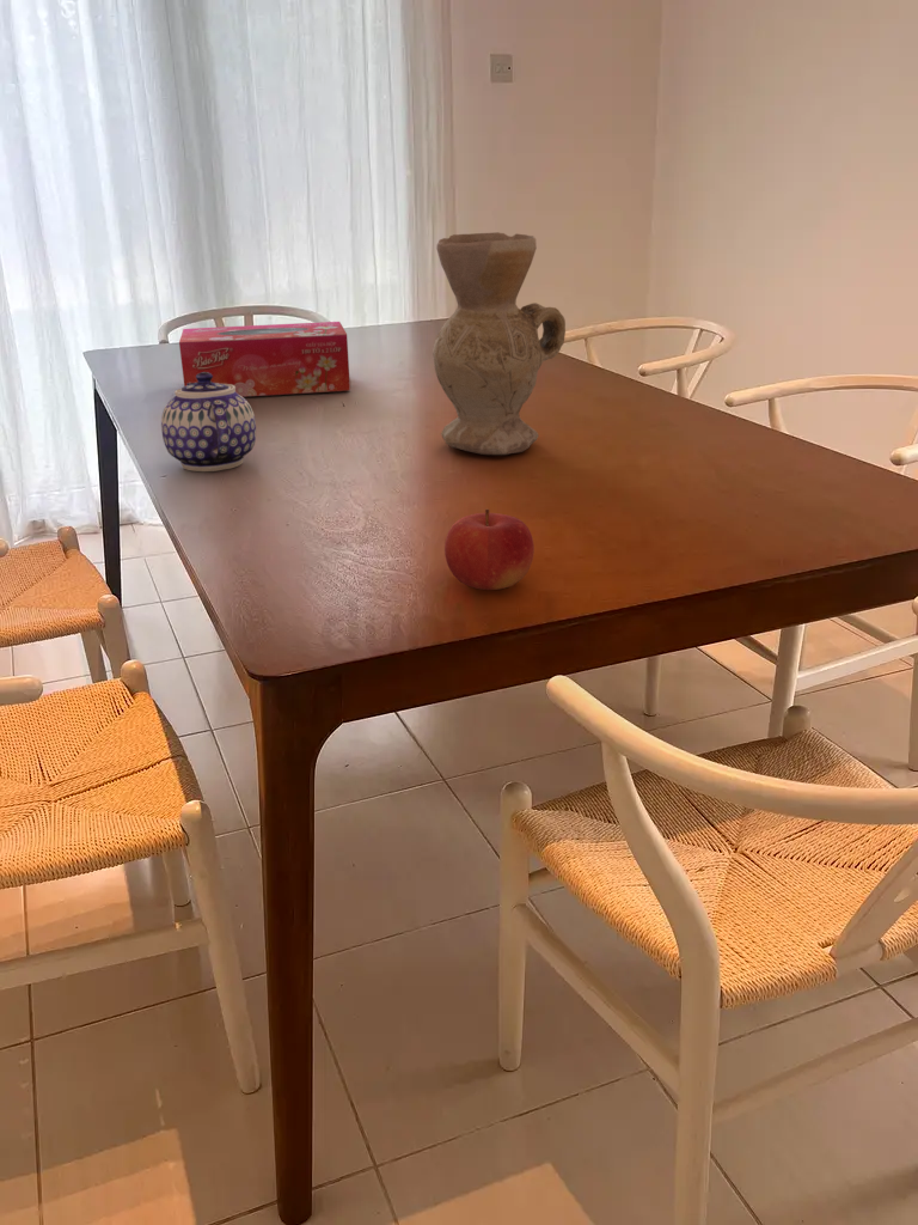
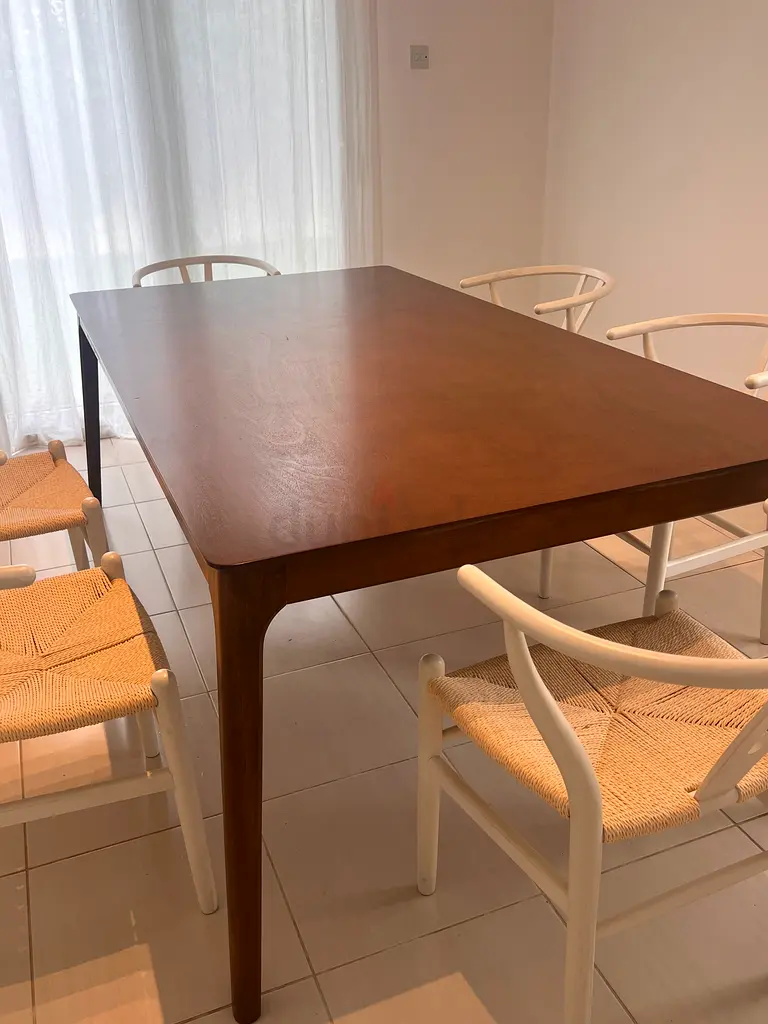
- vase [432,231,567,456]
- fruit [443,507,536,591]
- tissue box [178,321,351,397]
- teapot [160,372,257,473]
